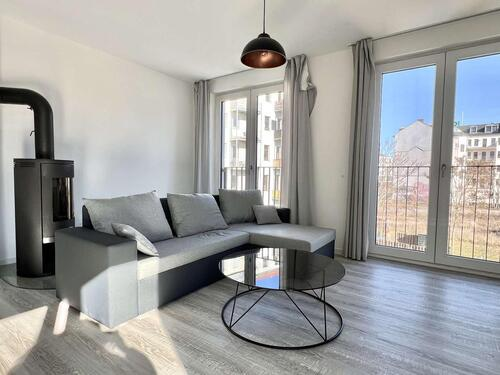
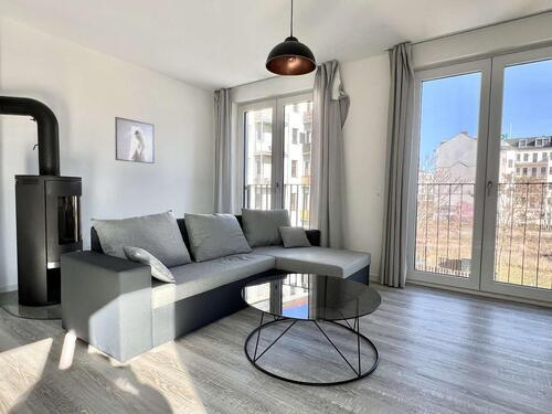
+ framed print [114,116,156,164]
